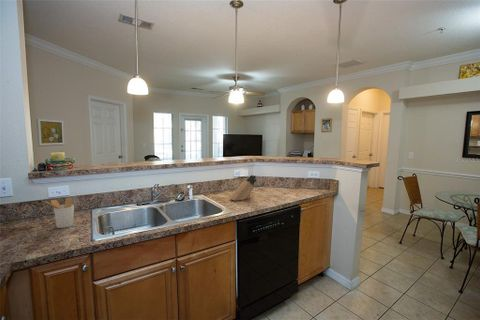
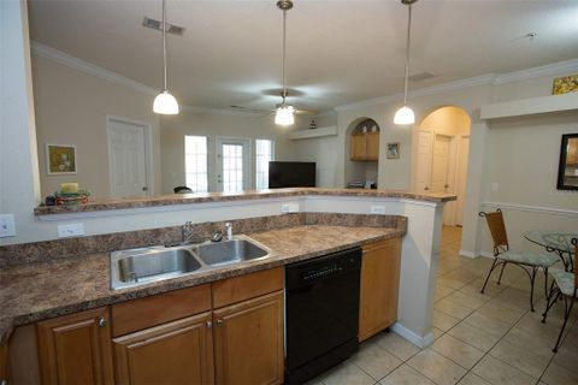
- knife block [228,174,257,202]
- utensil holder [44,197,75,229]
